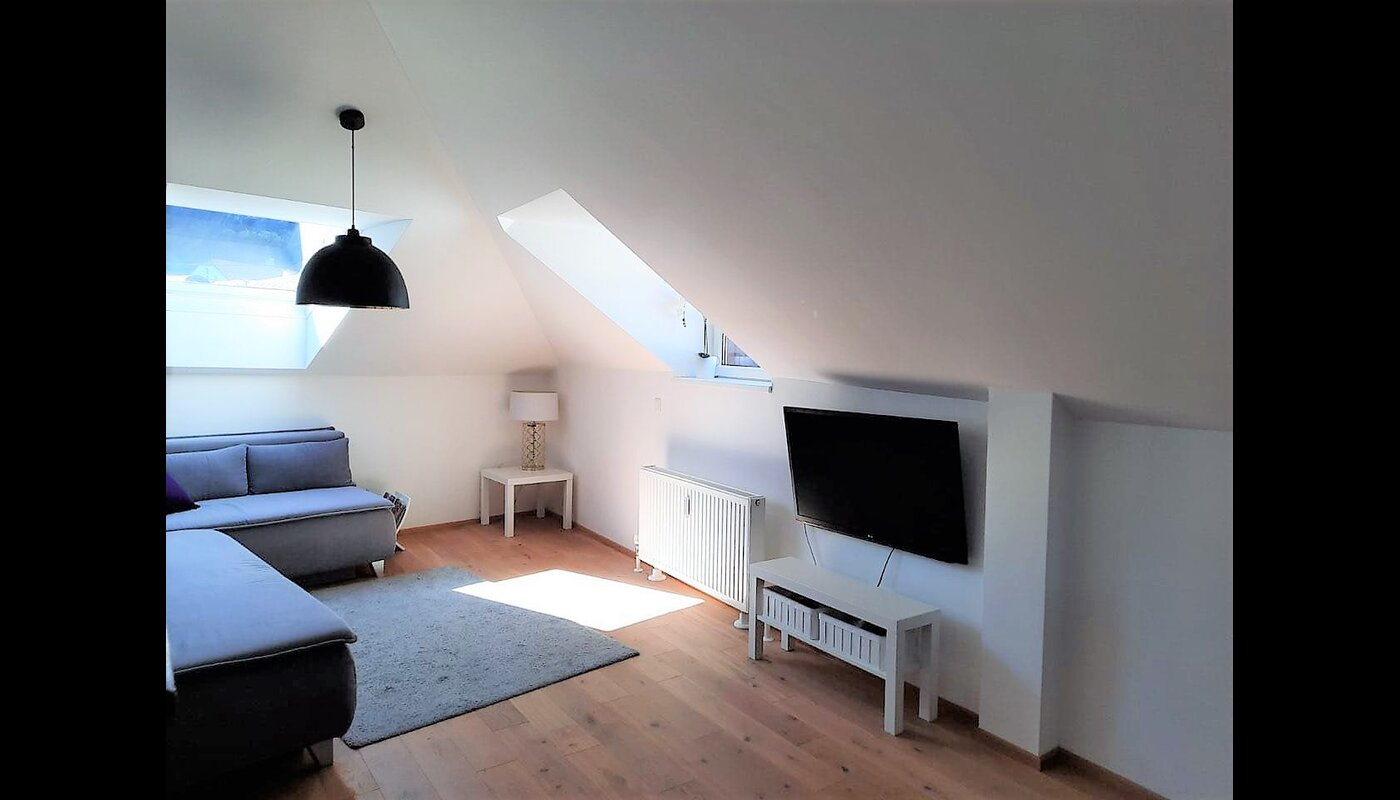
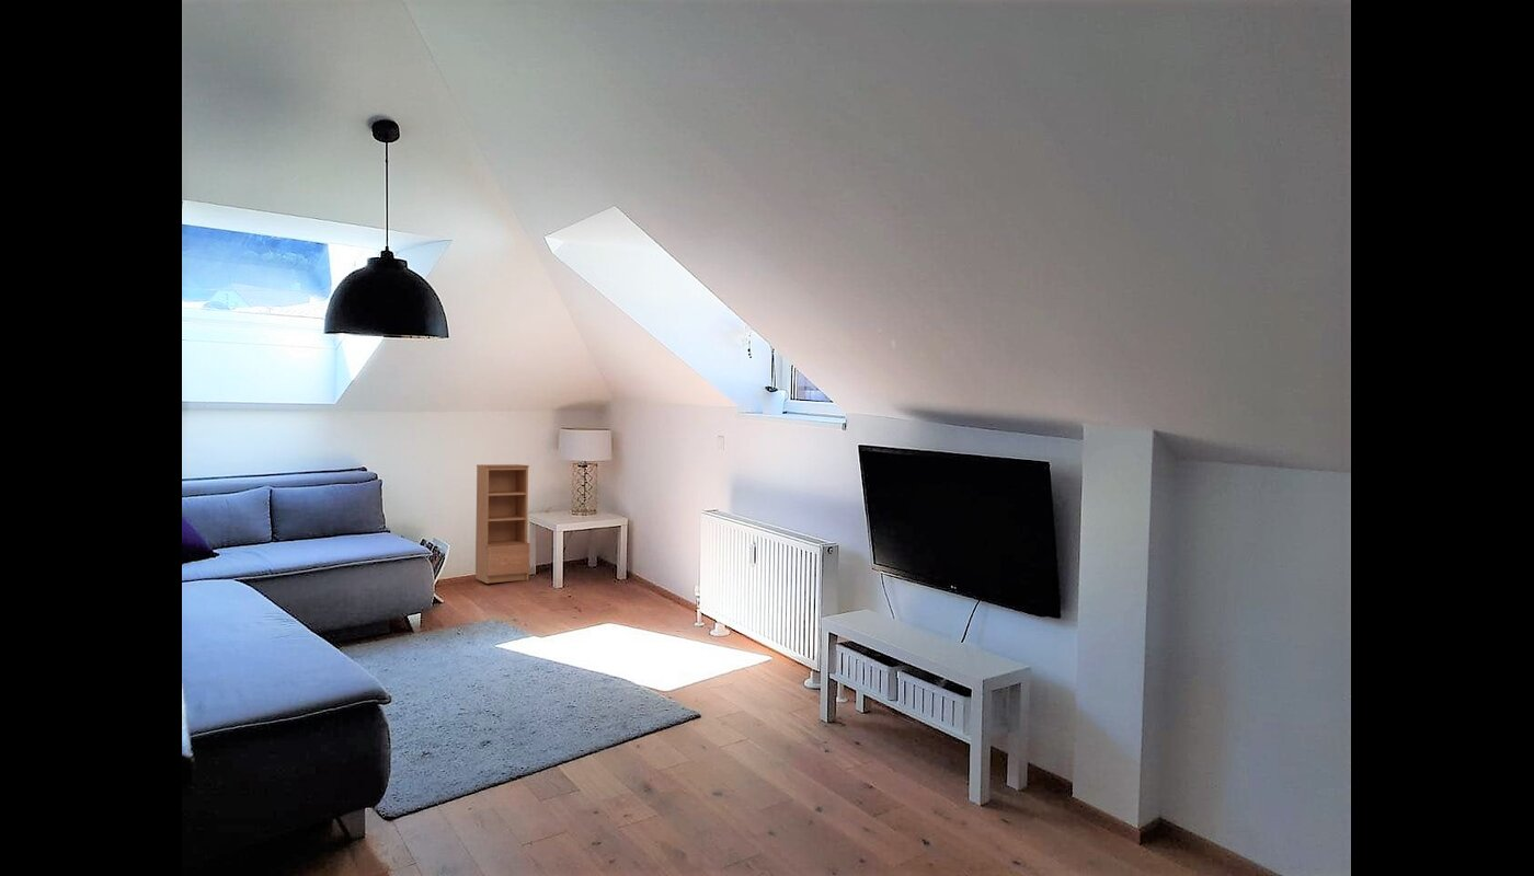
+ bookcase [474,463,530,585]
